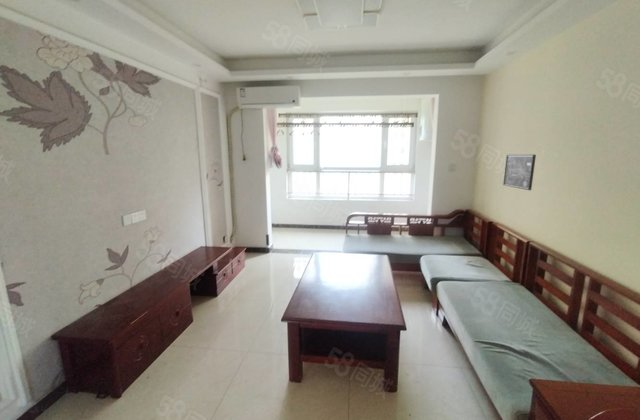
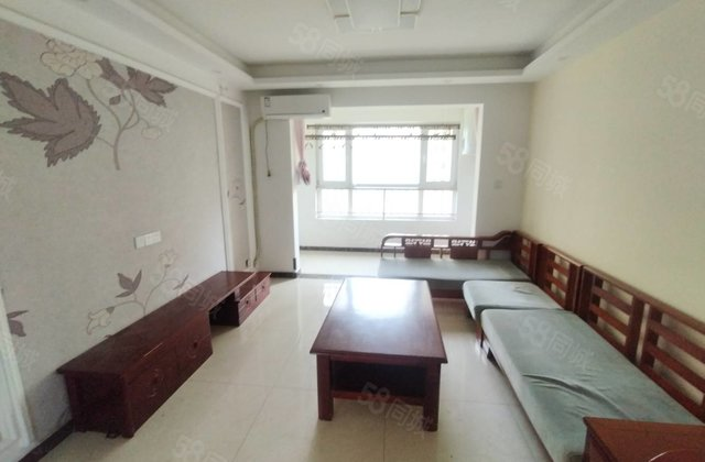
- wall art [502,154,537,191]
